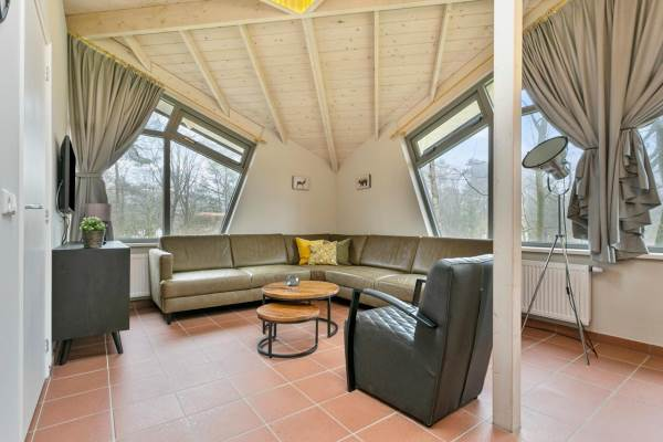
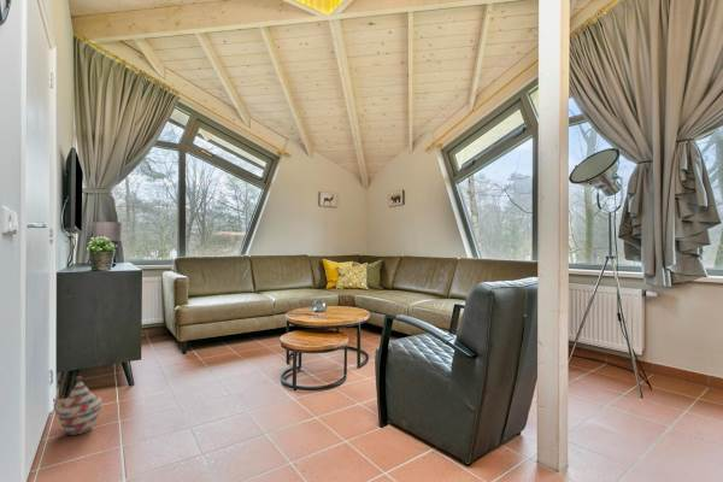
+ woven basket [54,375,104,436]
